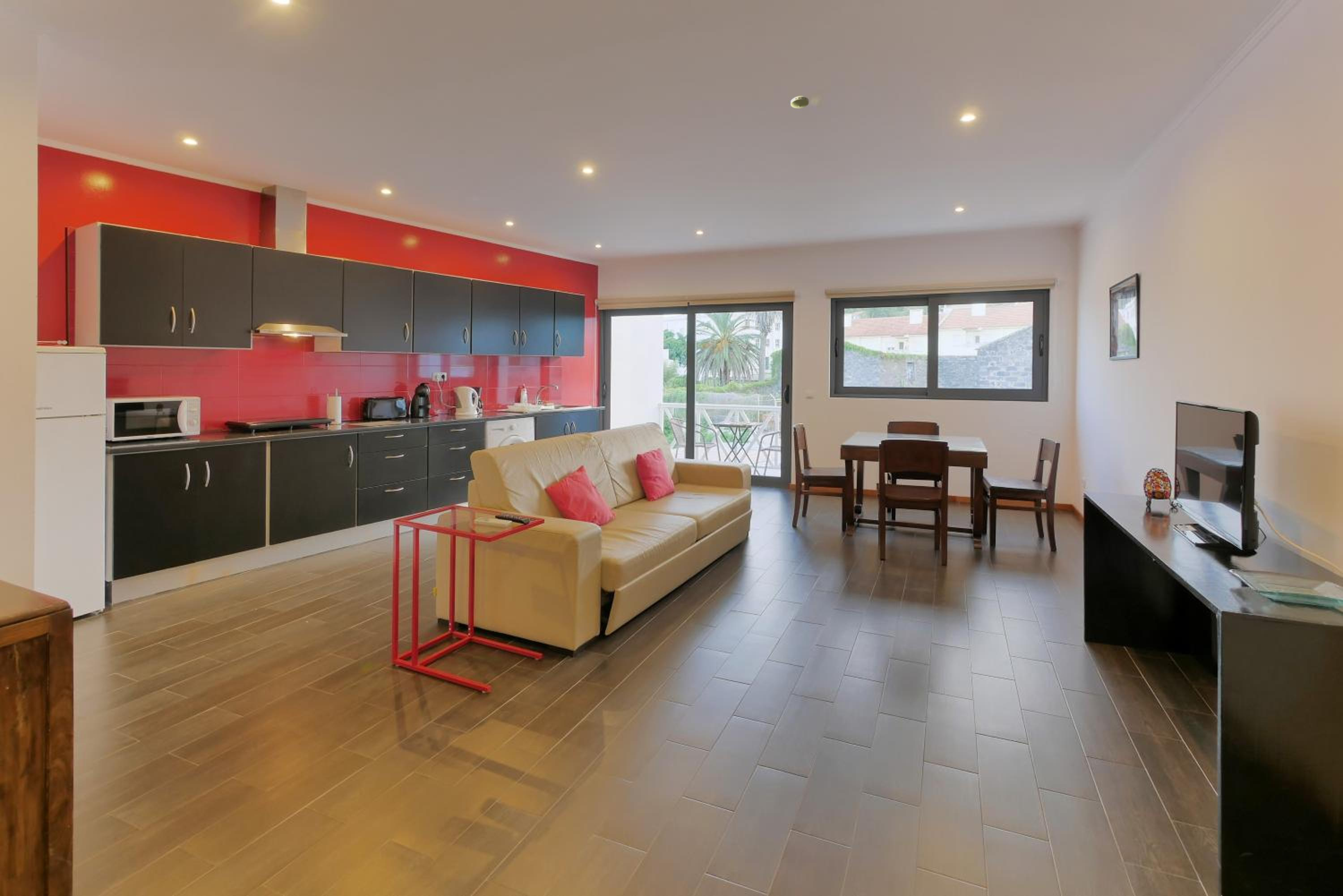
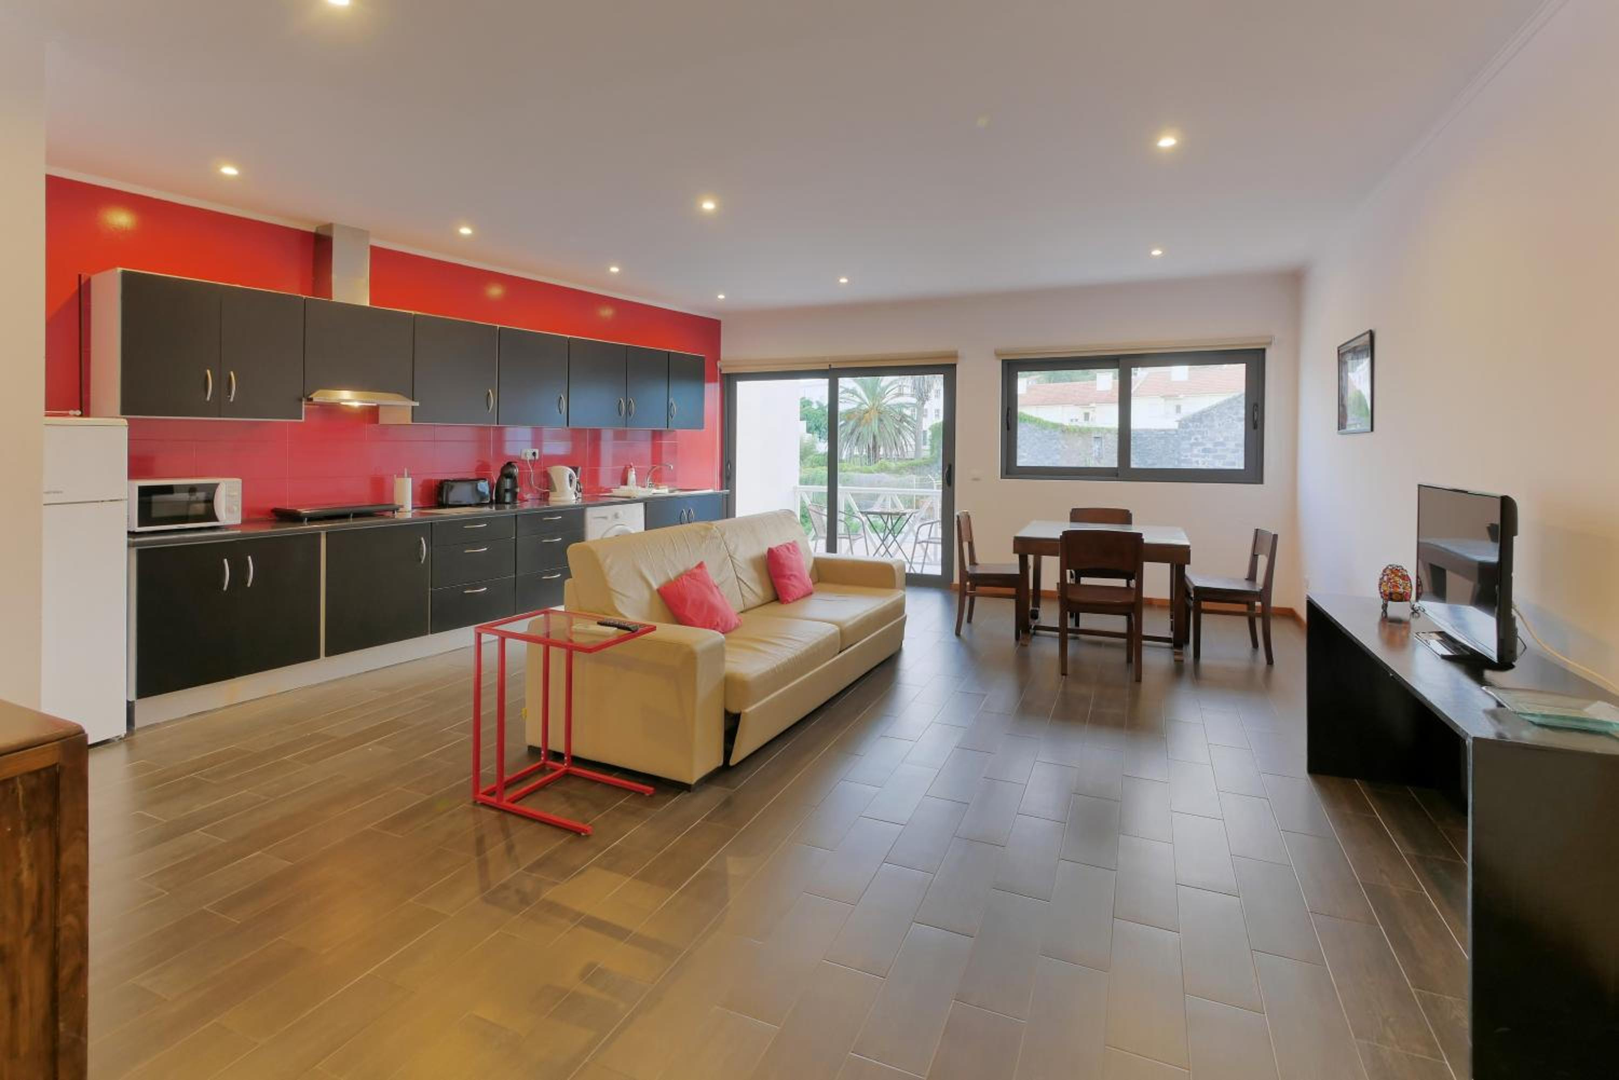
- smoke detector [790,96,809,109]
